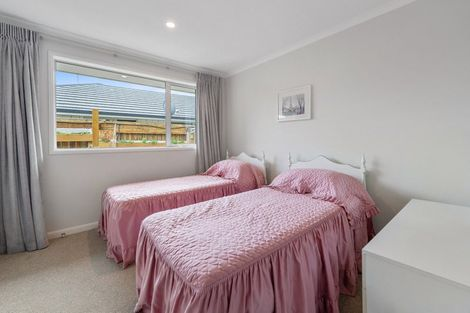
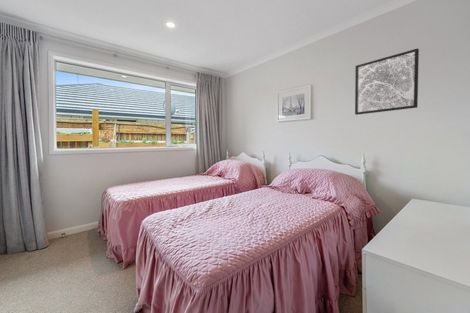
+ wall art [354,47,420,116]
